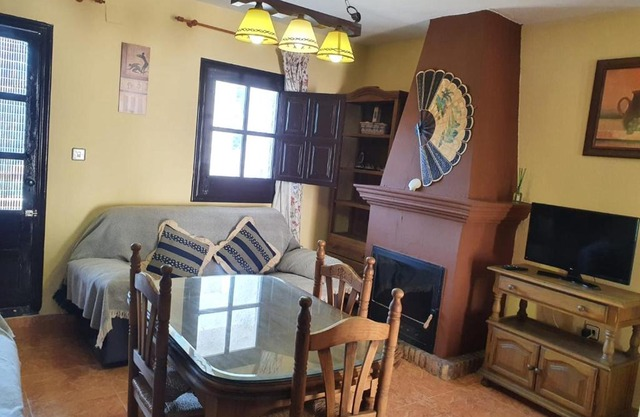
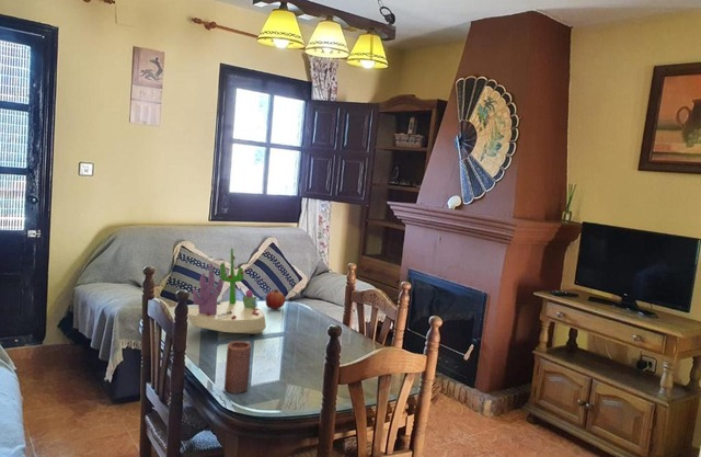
+ succulent planter [187,247,267,334]
+ fruit [265,288,286,310]
+ candle [223,340,252,395]
